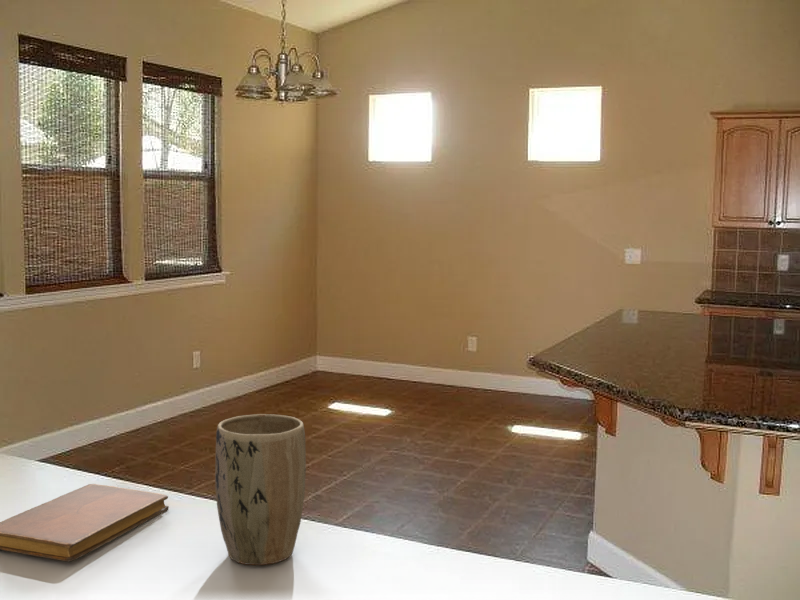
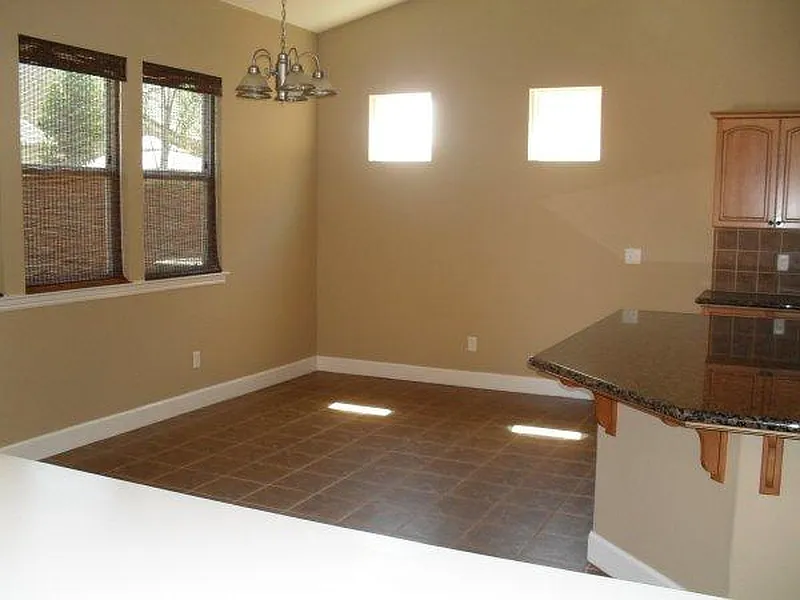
- notebook [0,483,170,562]
- plant pot [214,413,307,566]
